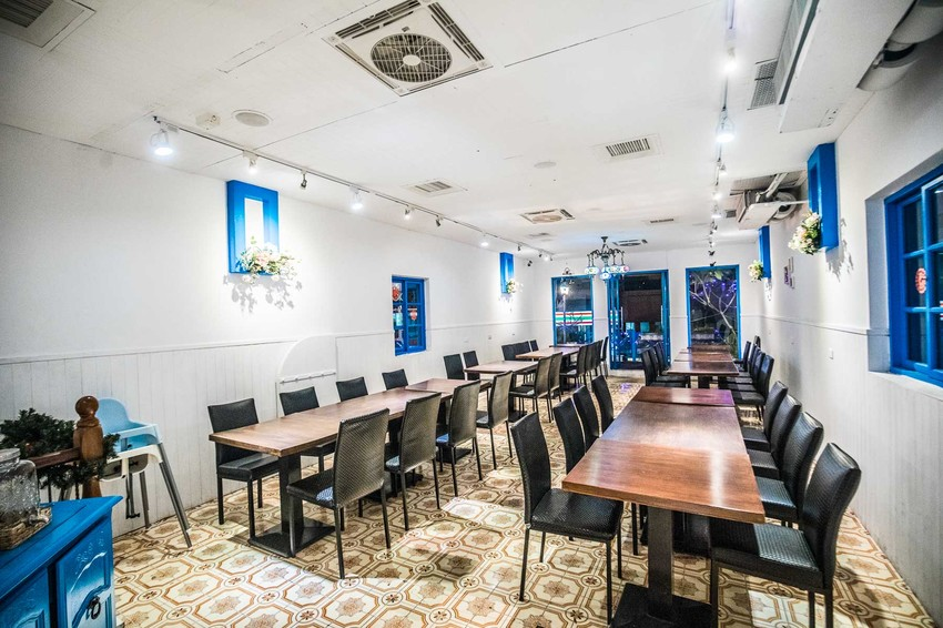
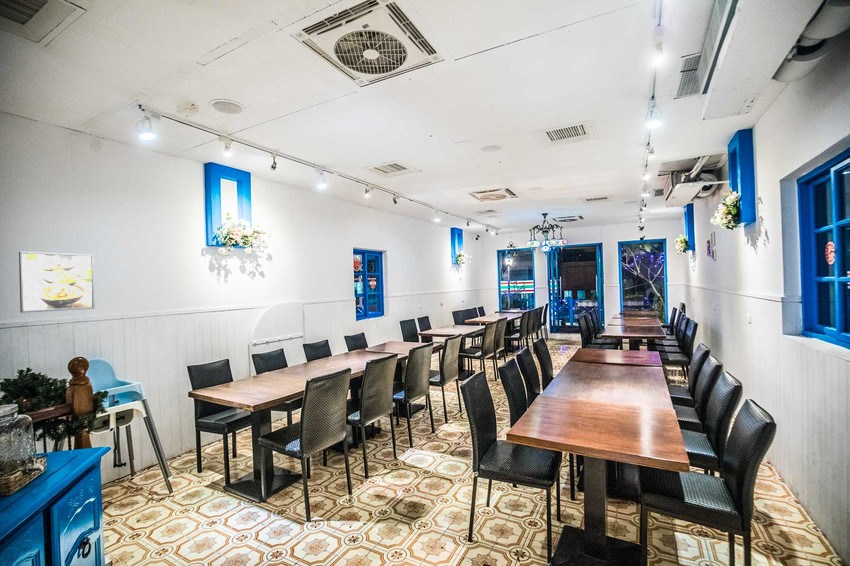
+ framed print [18,251,96,314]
